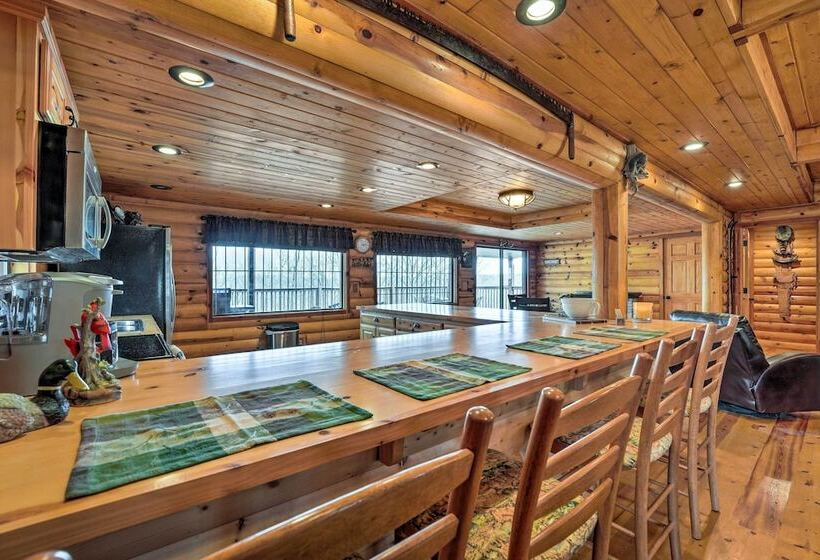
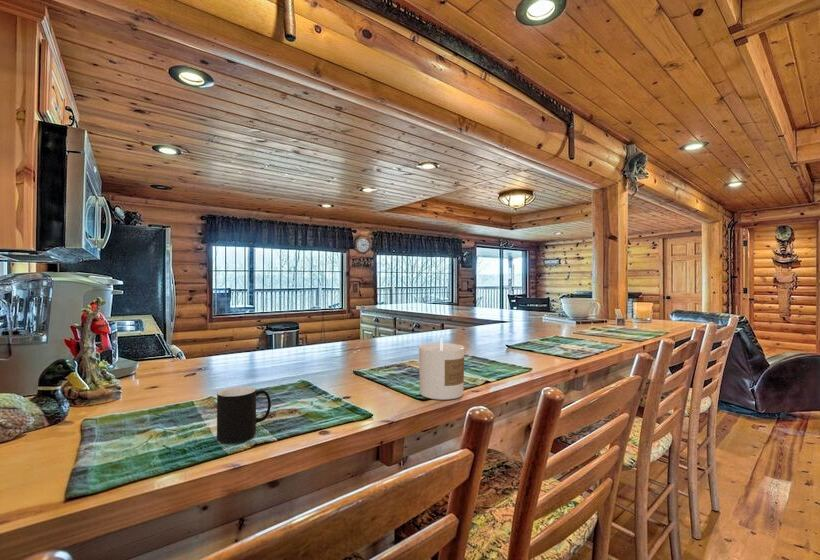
+ cup [216,386,272,444]
+ candle [418,336,465,401]
